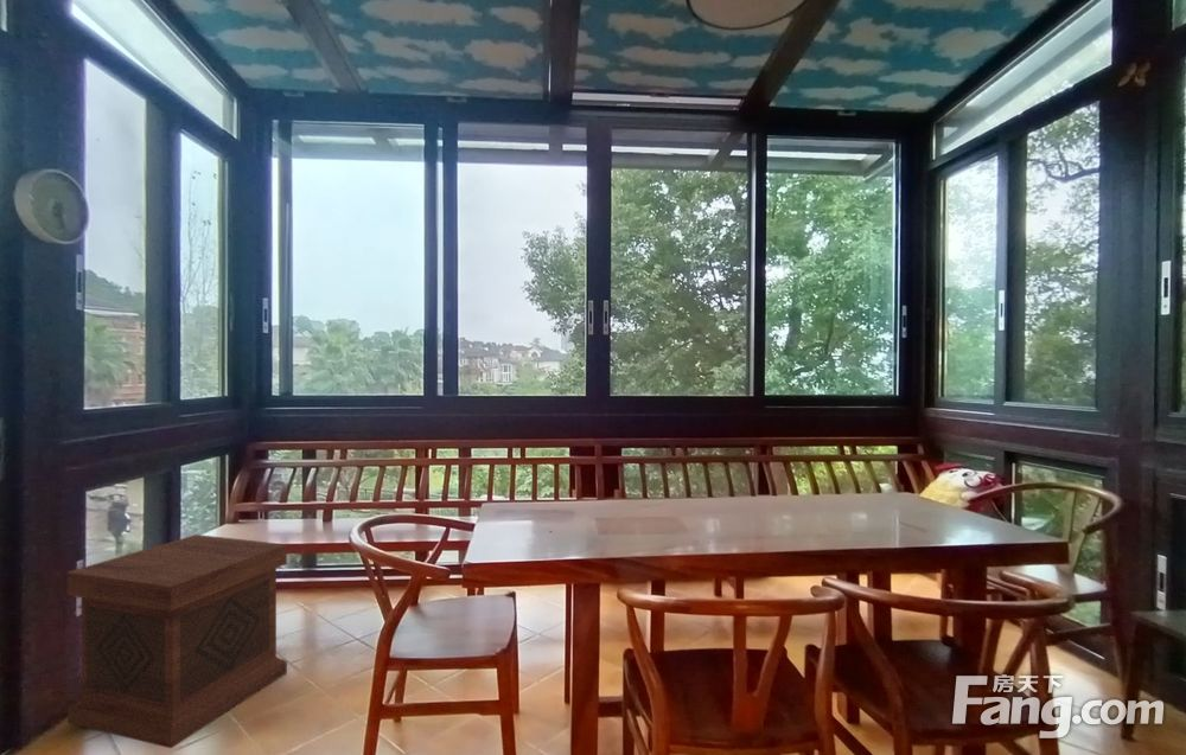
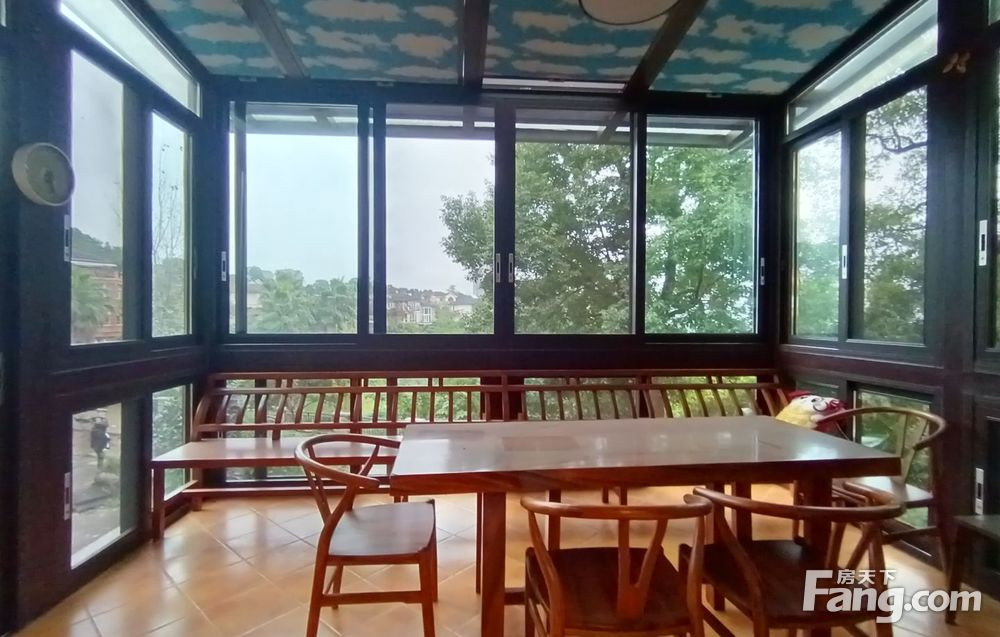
- side table [66,533,288,749]
